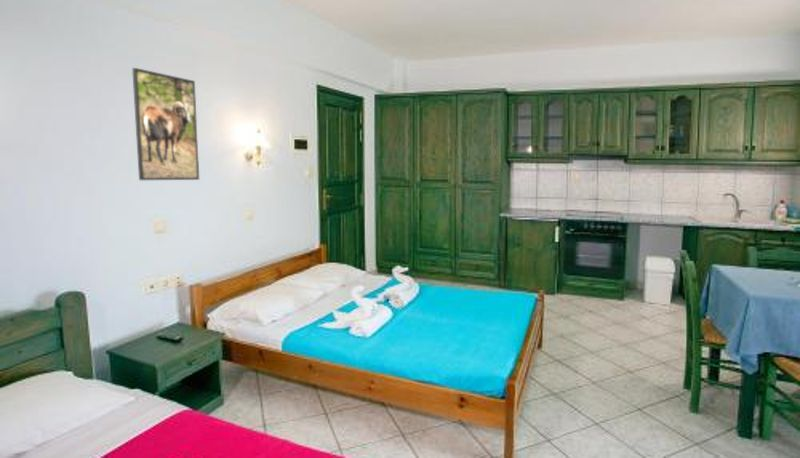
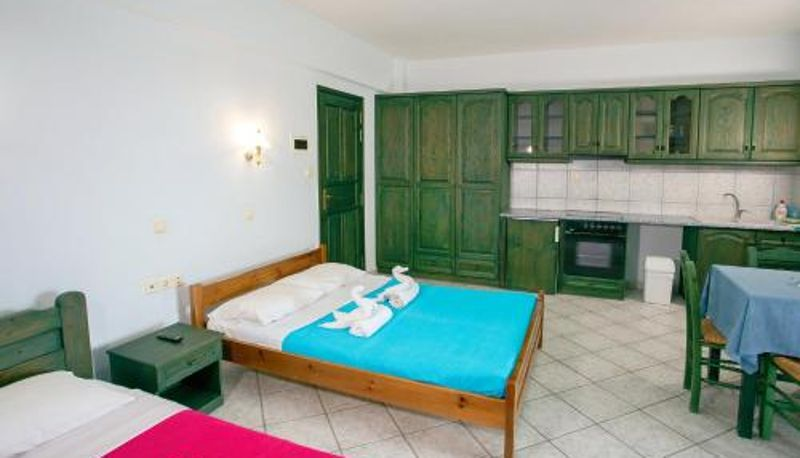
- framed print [131,67,200,181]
